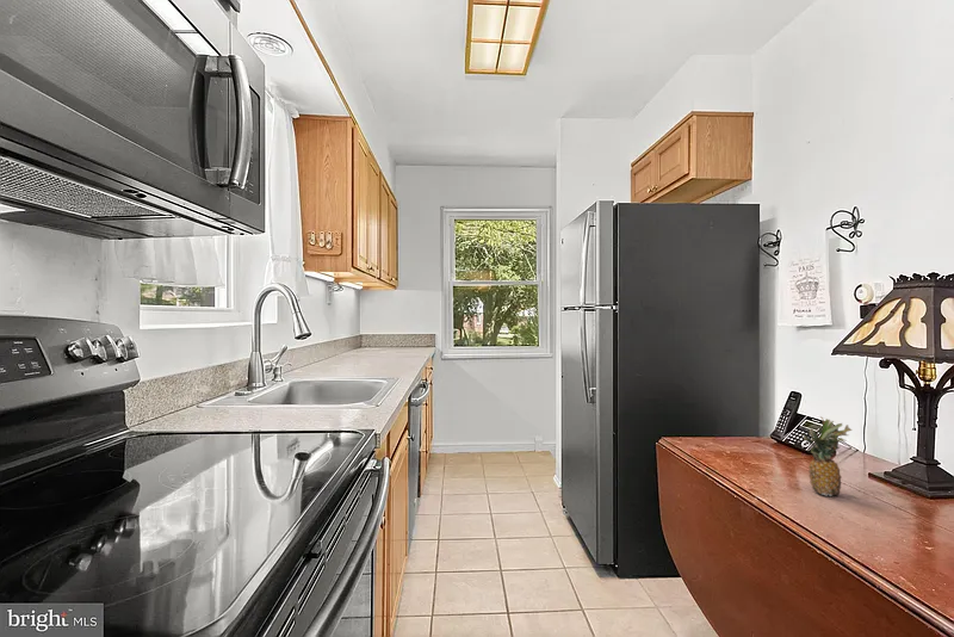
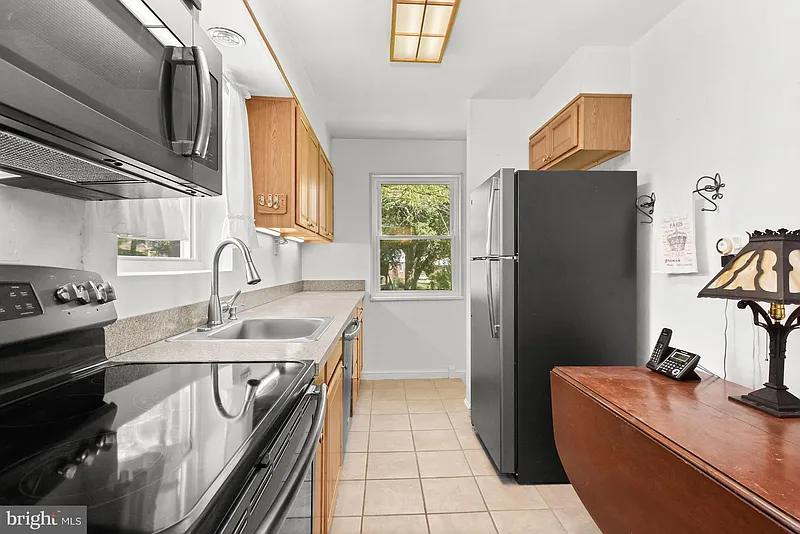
- fruit [801,416,854,497]
